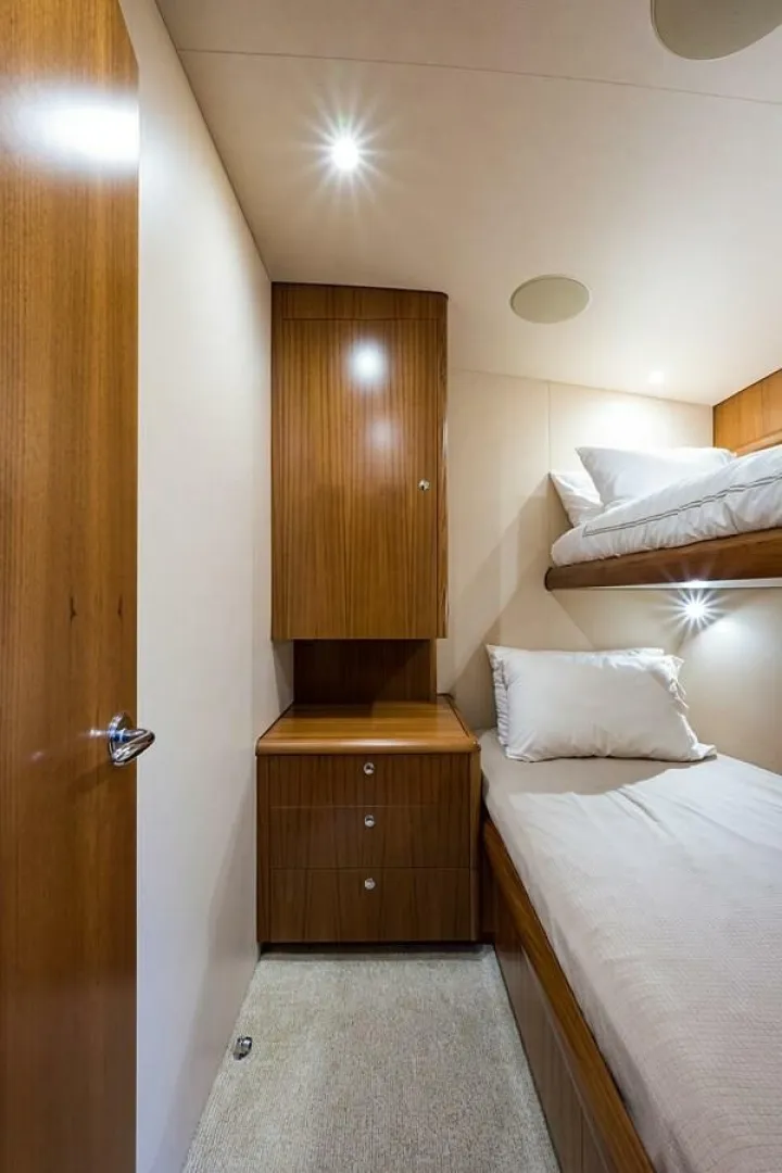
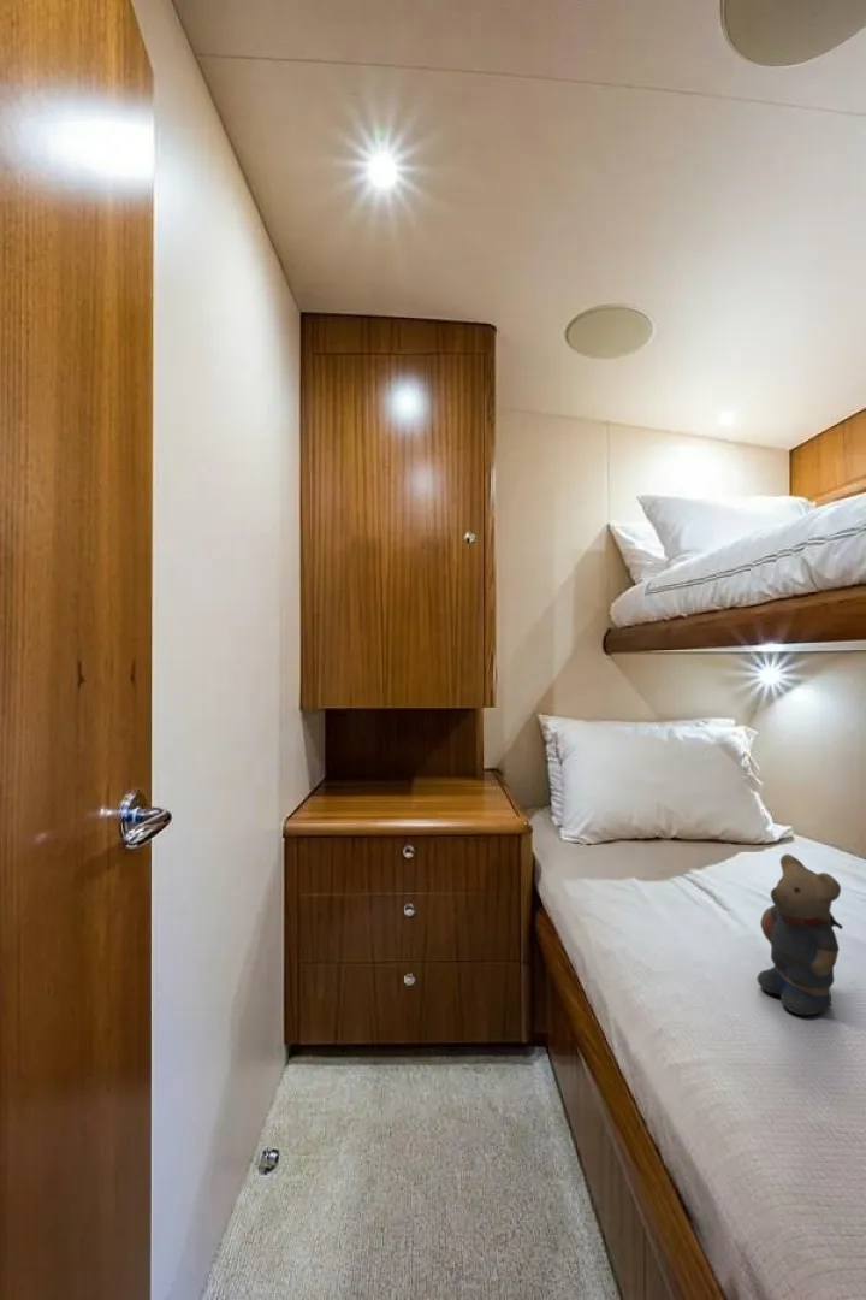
+ teddy bear [755,853,844,1016]
